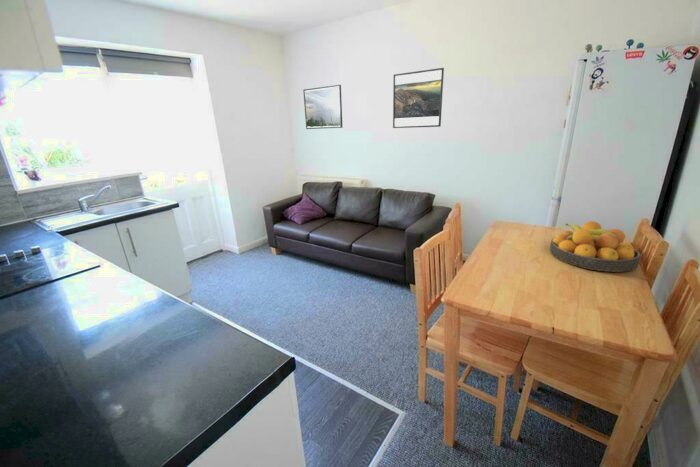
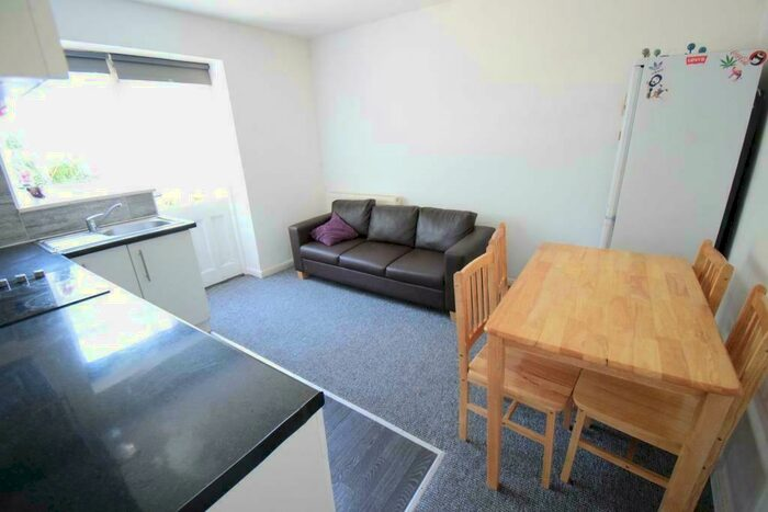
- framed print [392,67,445,129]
- fruit bowl [549,220,642,273]
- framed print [302,84,343,130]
